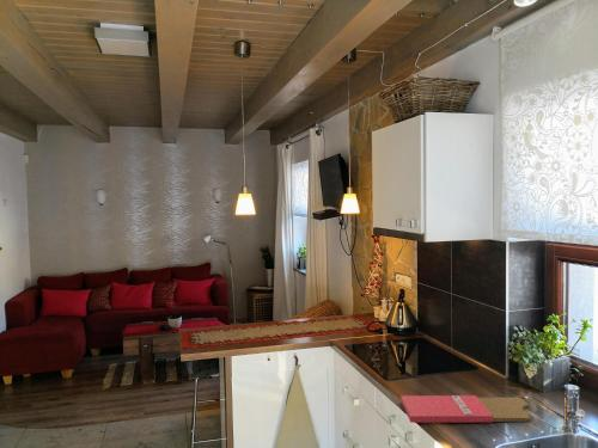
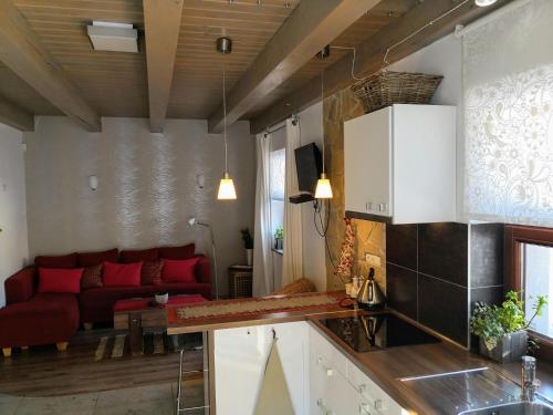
- cutting board [399,394,532,424]
